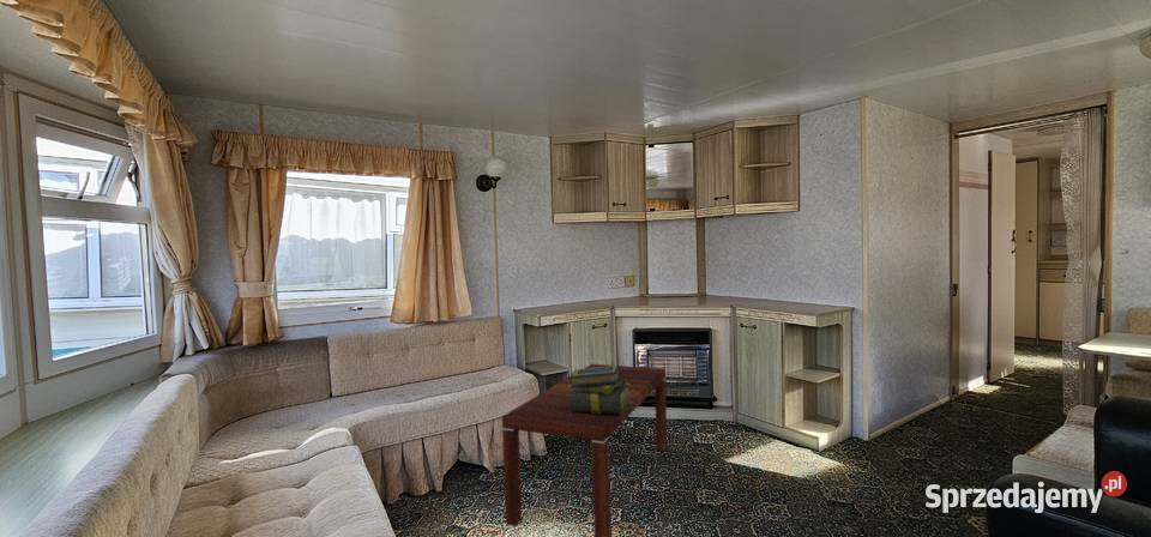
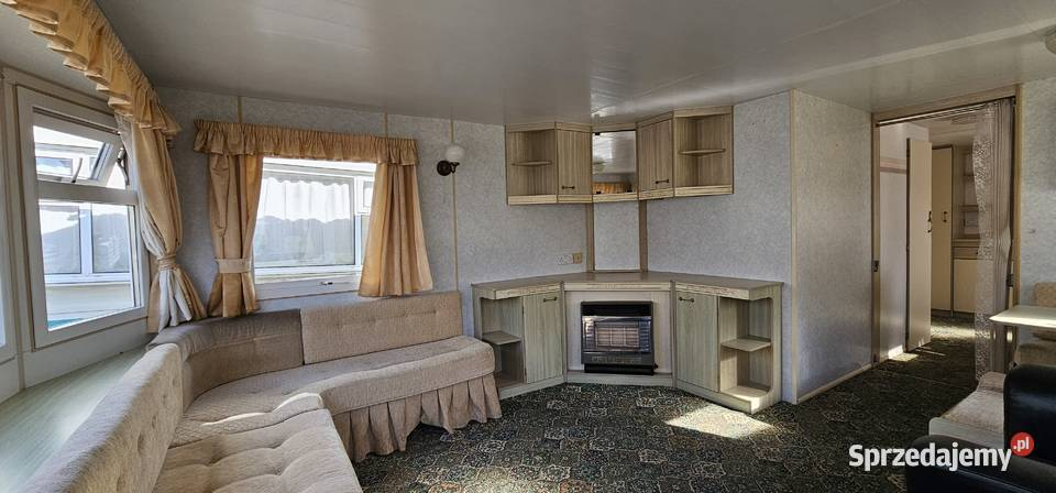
- coffee table [501,363,669,537]
- stack of books [568,364,632,415]
